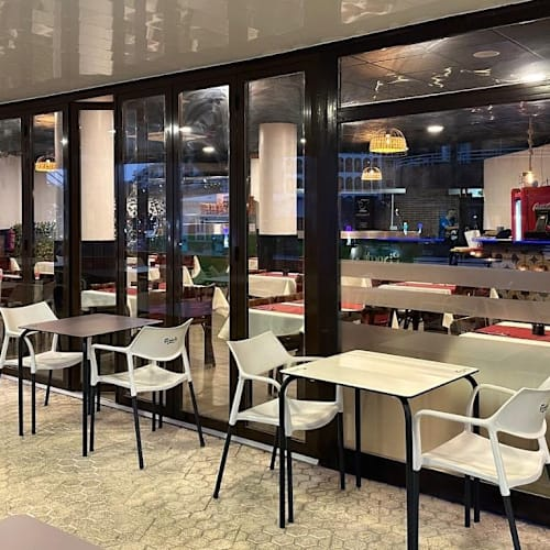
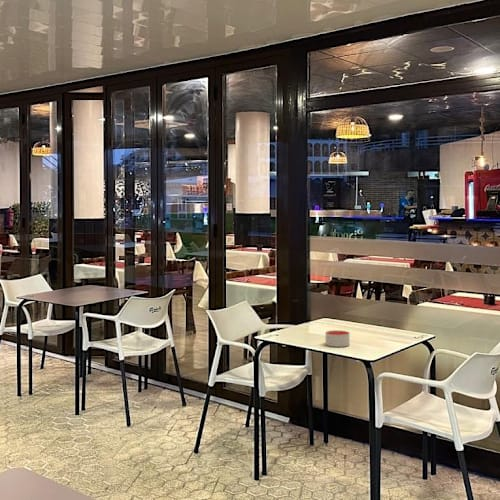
+ candle [325,329,350,348]
